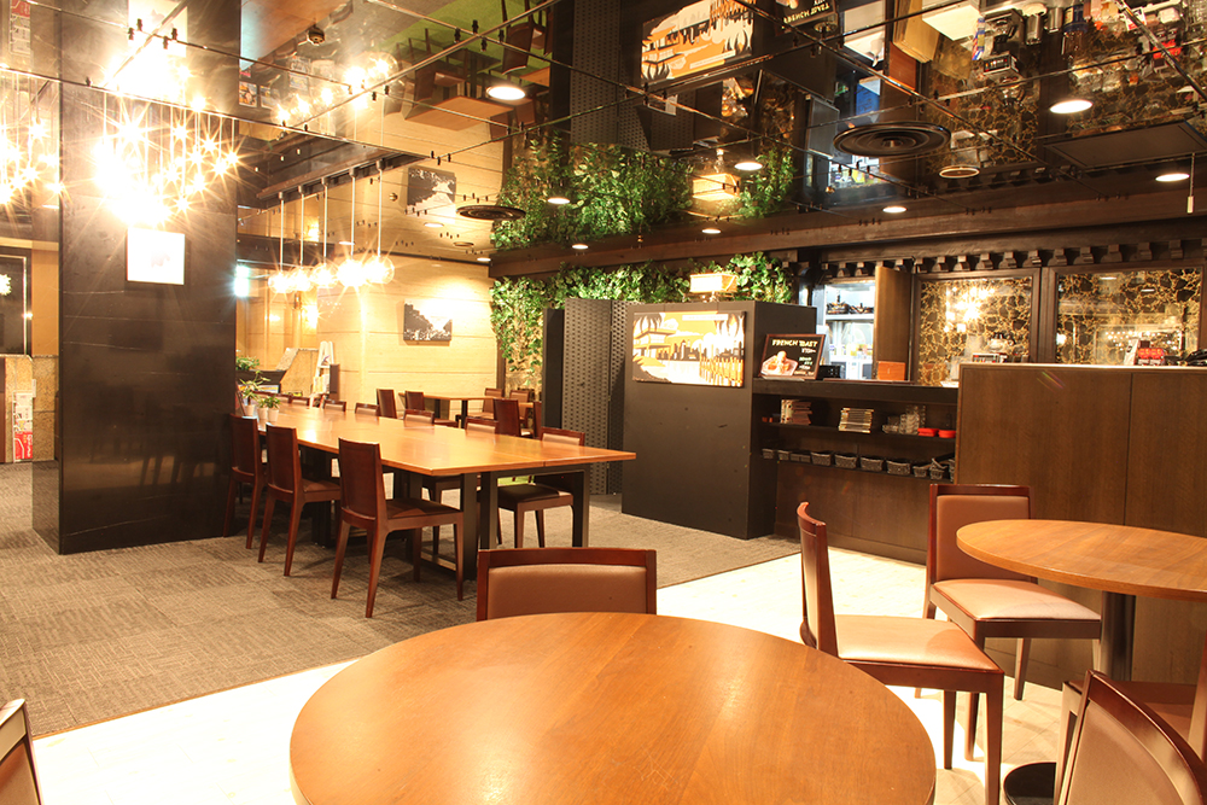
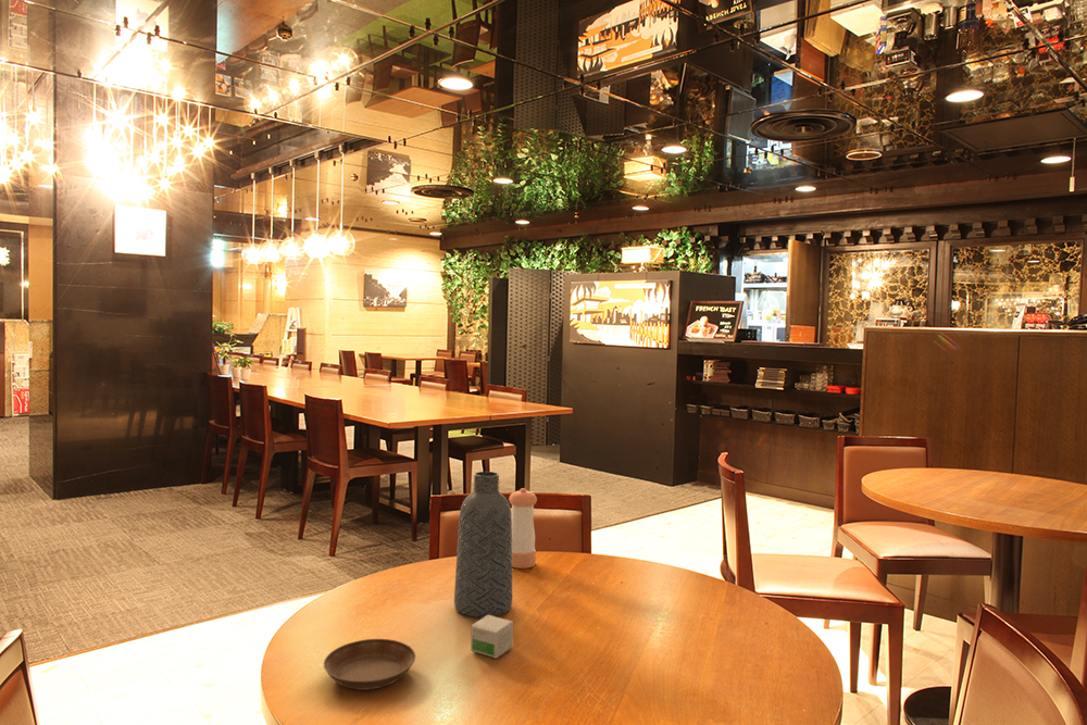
+ pepper shaker [508,487,538,570]
+ vase [453,471,513,618]
+ saucer [323,638,416,691]
+ small box [470,615,514,660]
